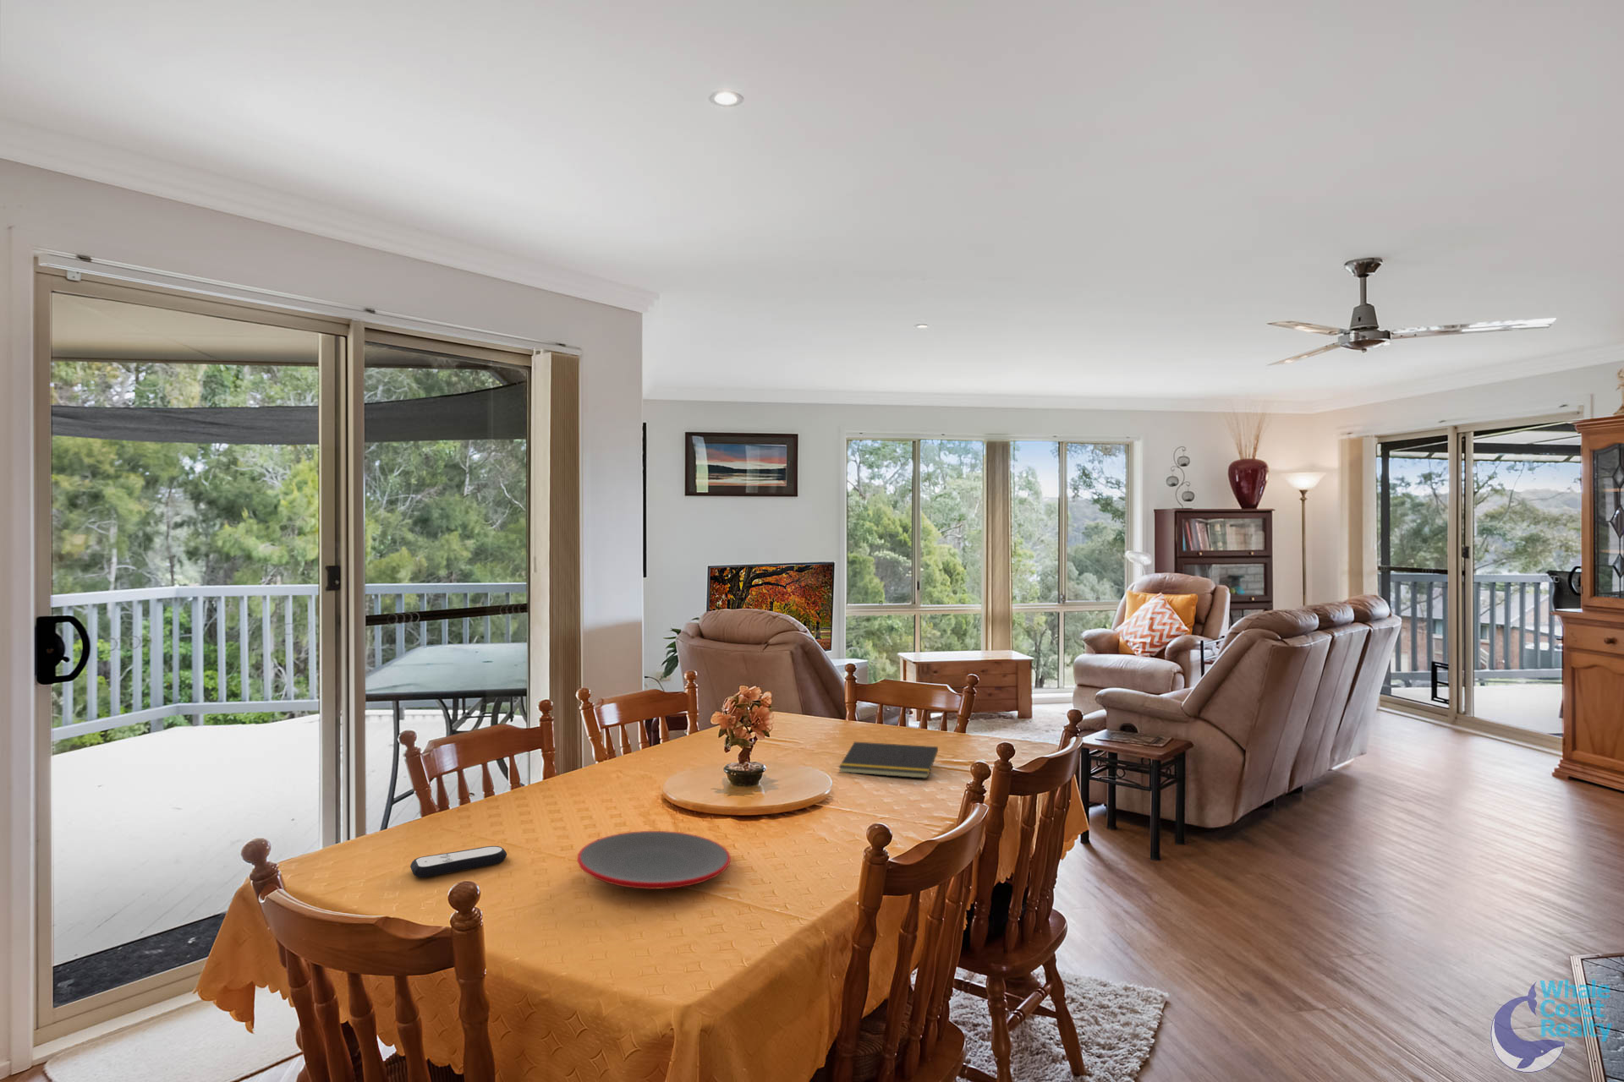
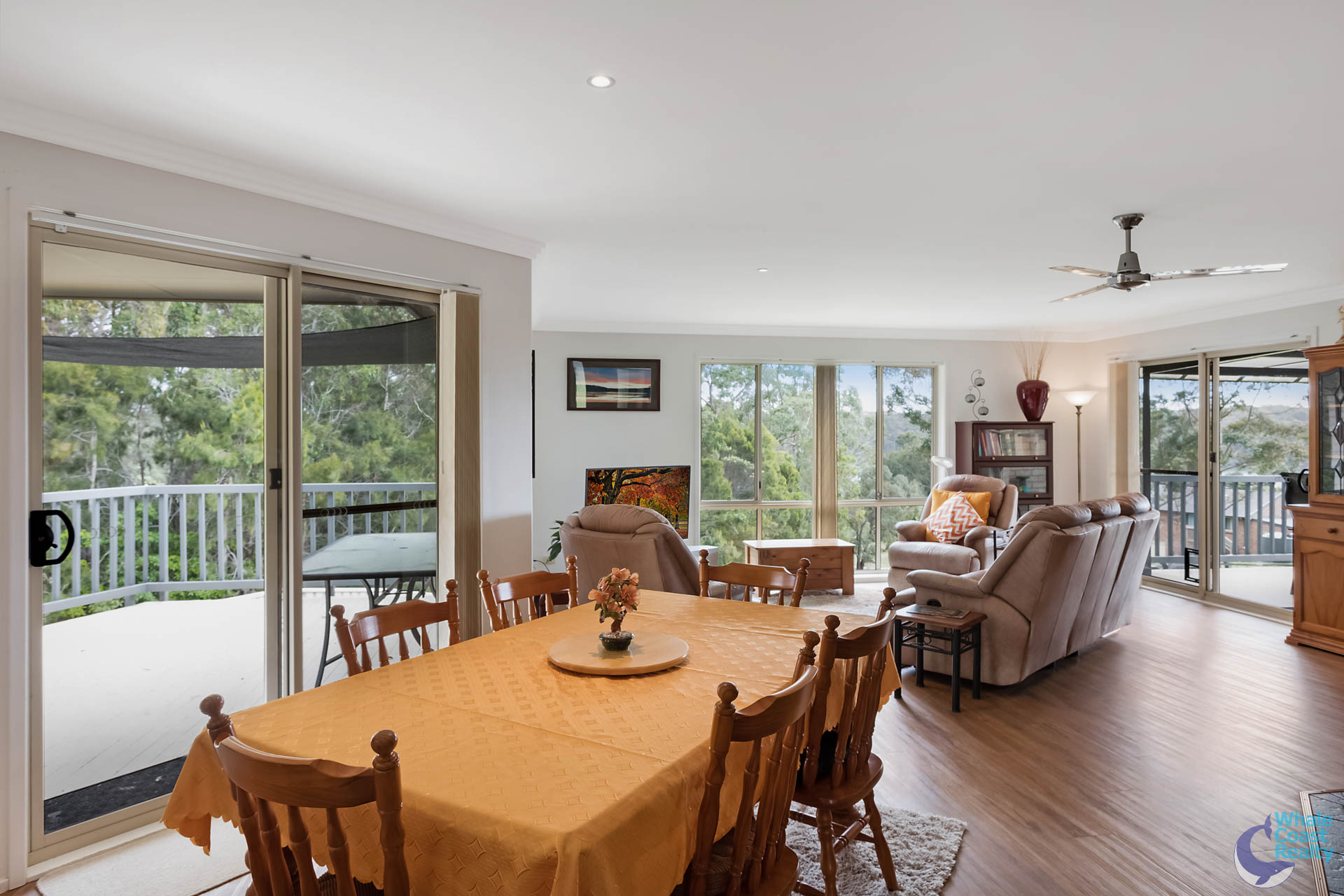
- notepad [839,741,939,779]
- plate [576,830,731,890]
- remote control [410,845,507,878]
